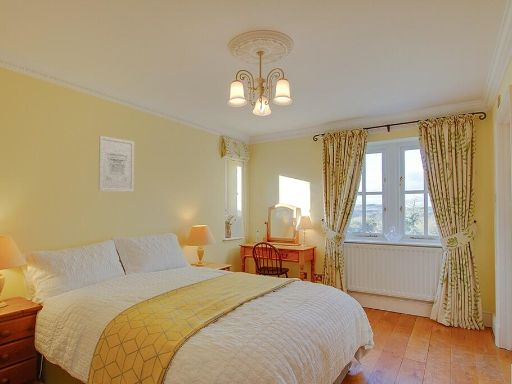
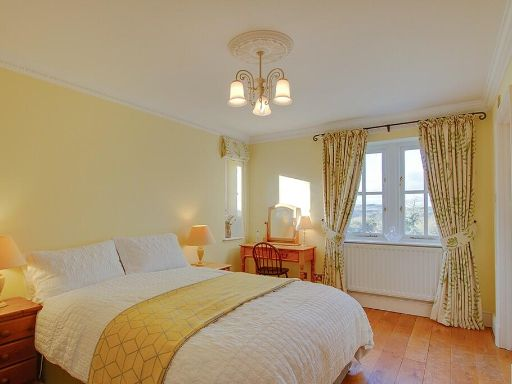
- wall art [98,135,135,193]
